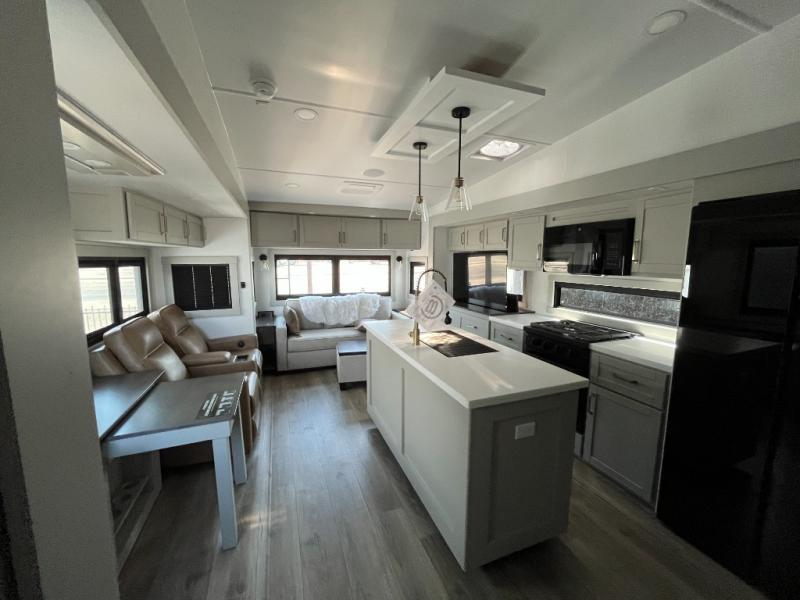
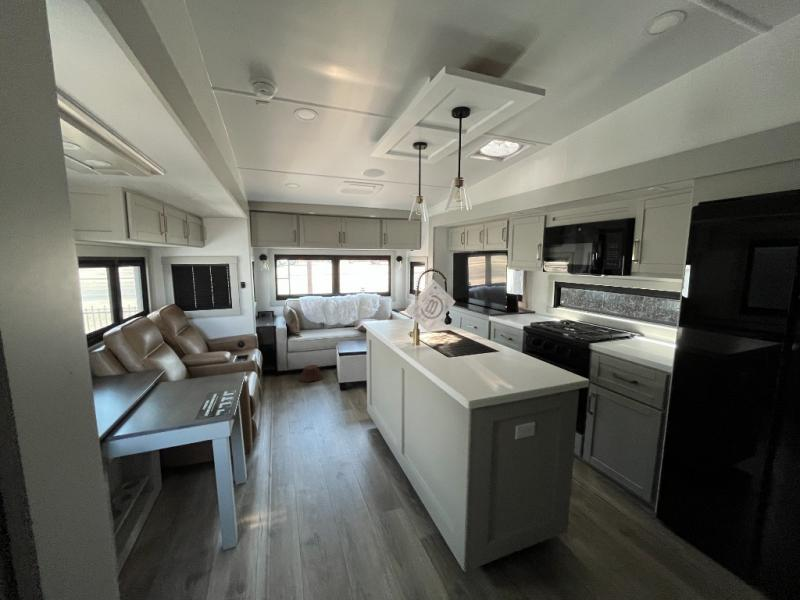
+ woven basket [298,364,324,383]
